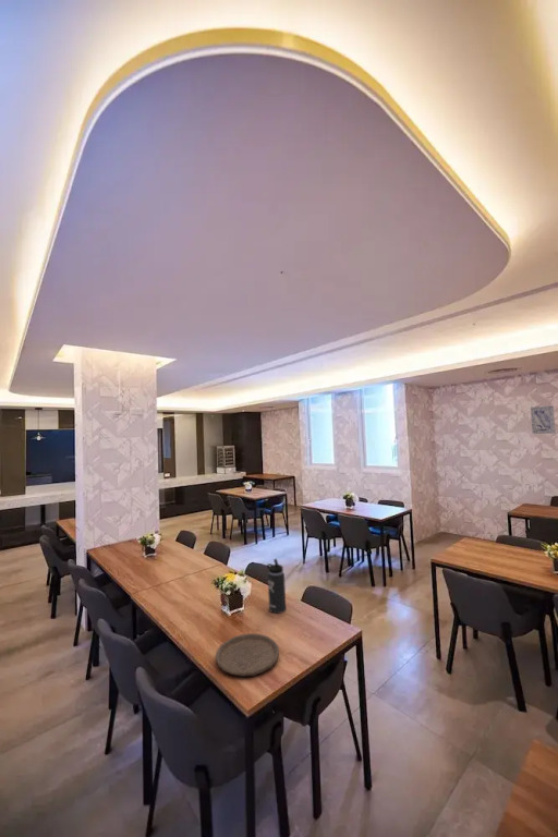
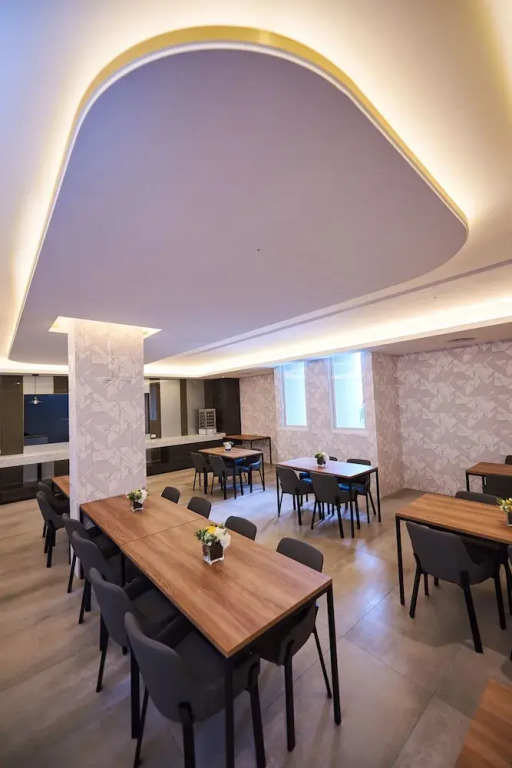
- wall art [530,404,557,435]
- thermos bottle [266,558,287,615]
- plate [215,632,280,677]
